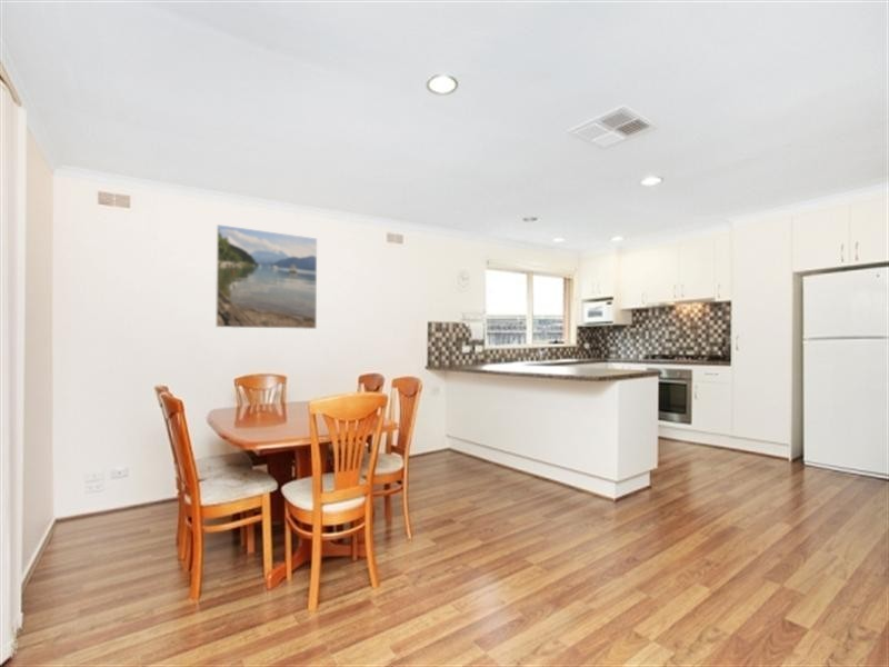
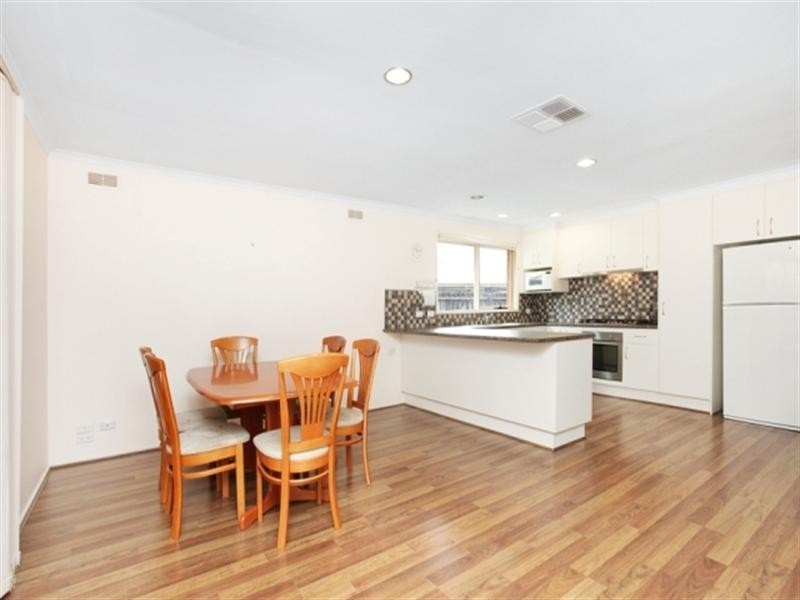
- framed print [214,223,318,330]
